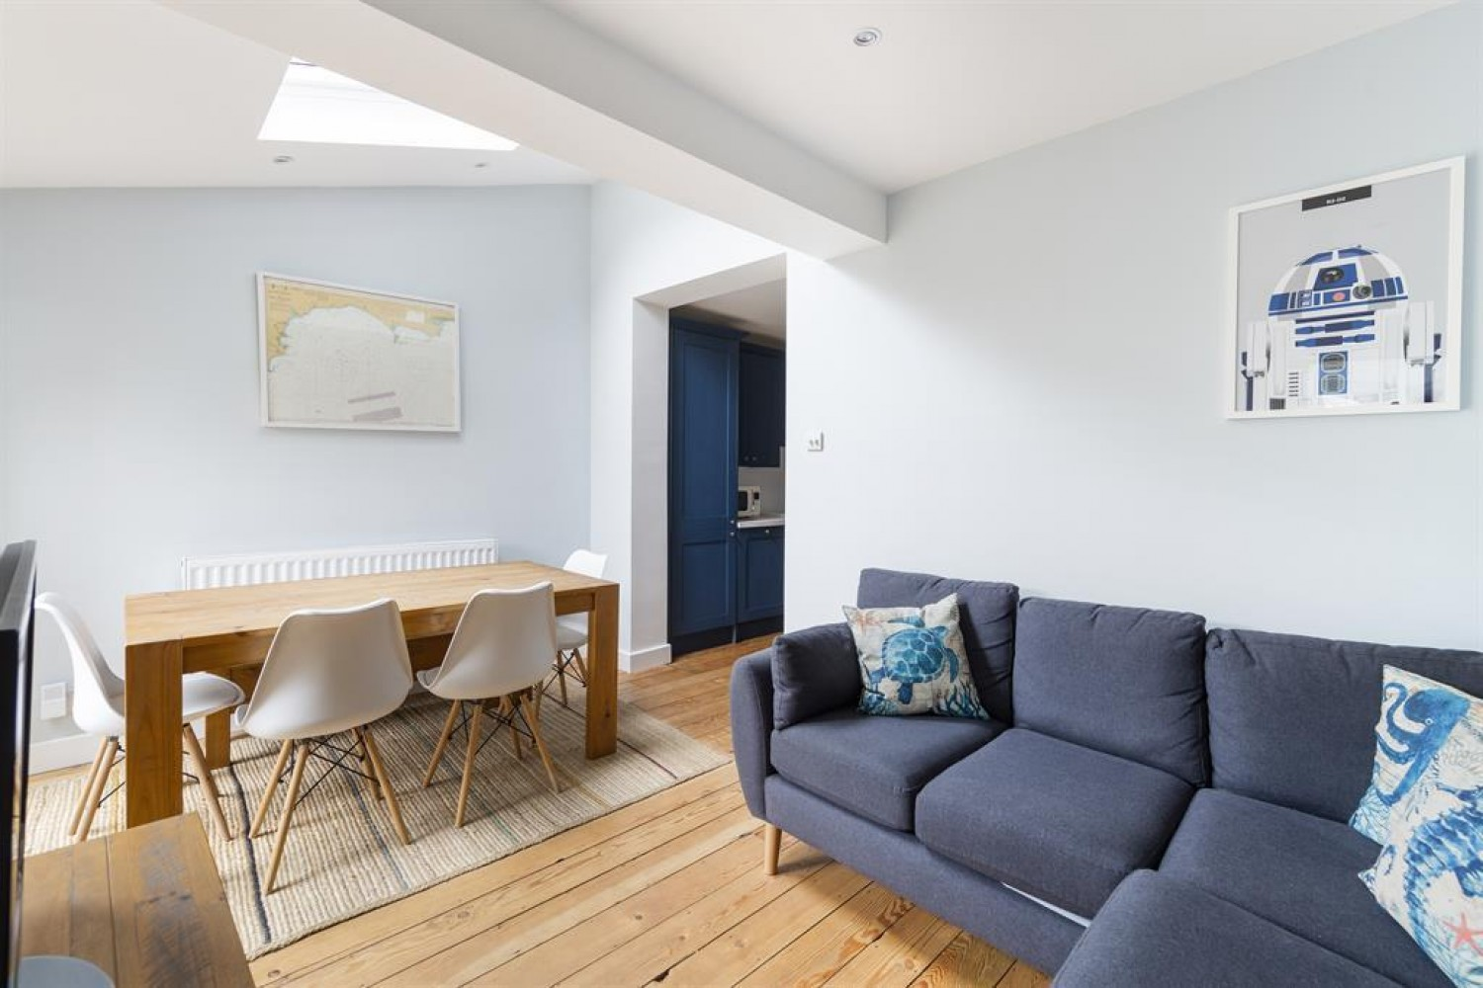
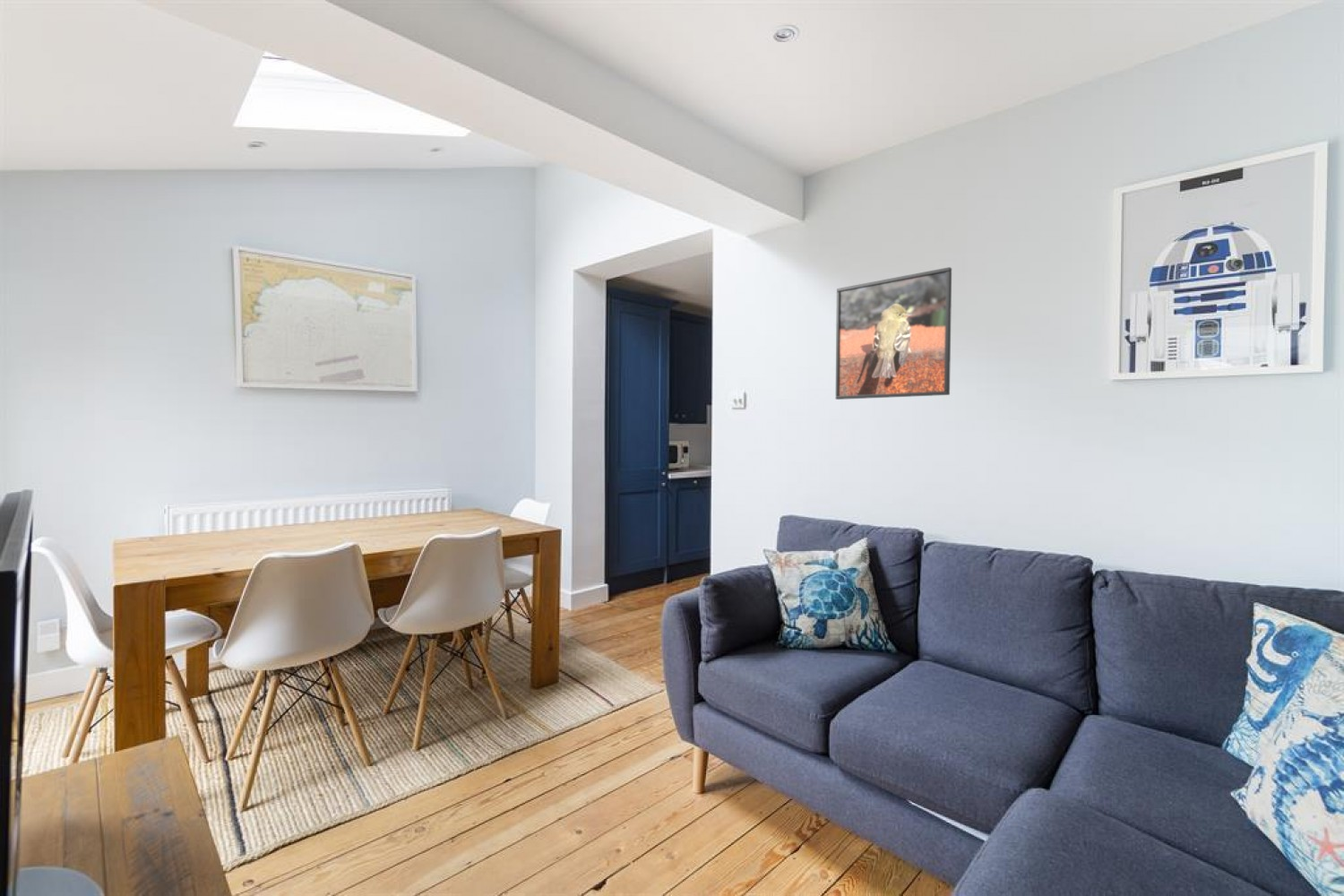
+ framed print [835,266,952,401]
